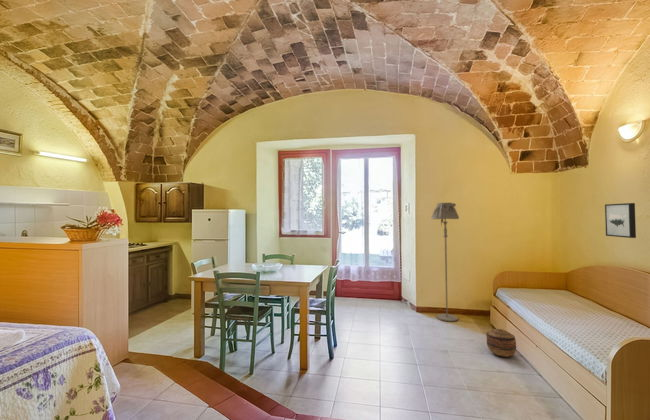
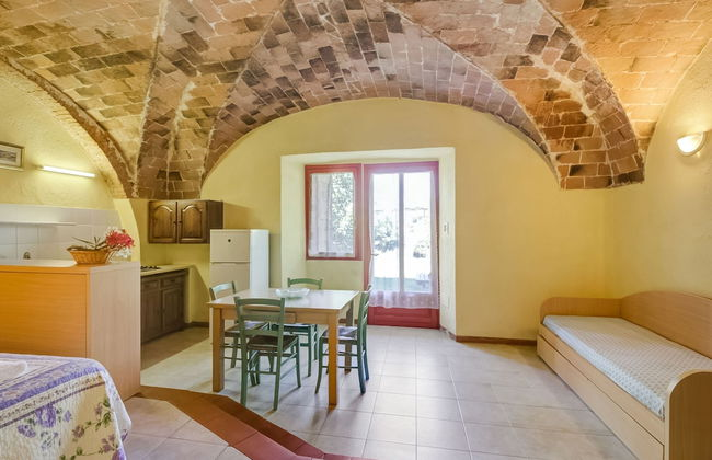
- wall art [604,202,637,239]
- floor lamp [431,202,460,323]
- basket [485,328,517,358]
